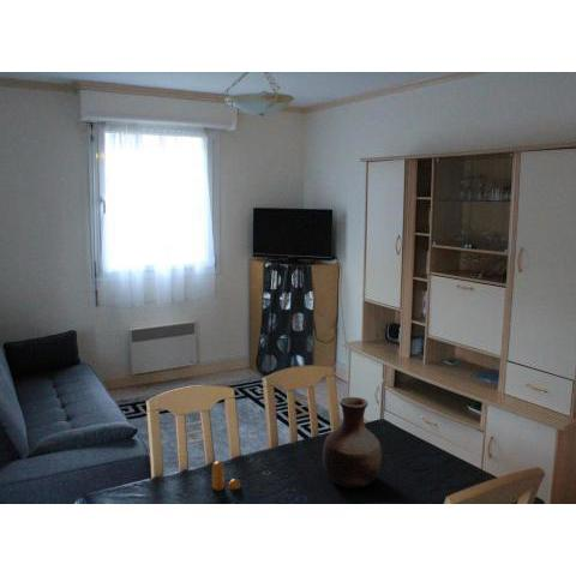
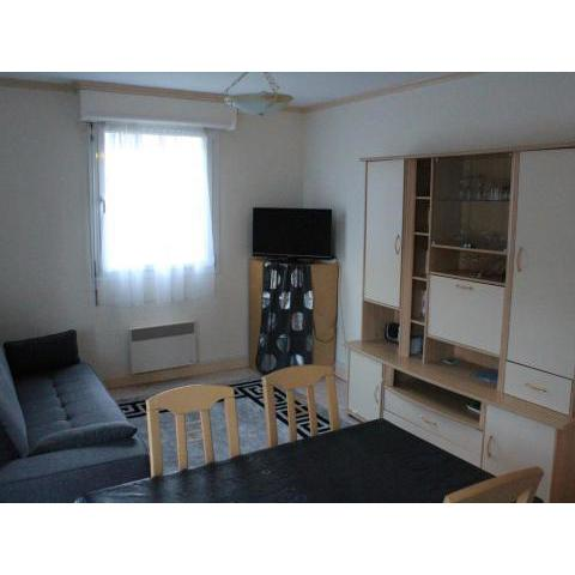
- vase [322,396,383,490]
- pepper shaker [211,460,241,491]
